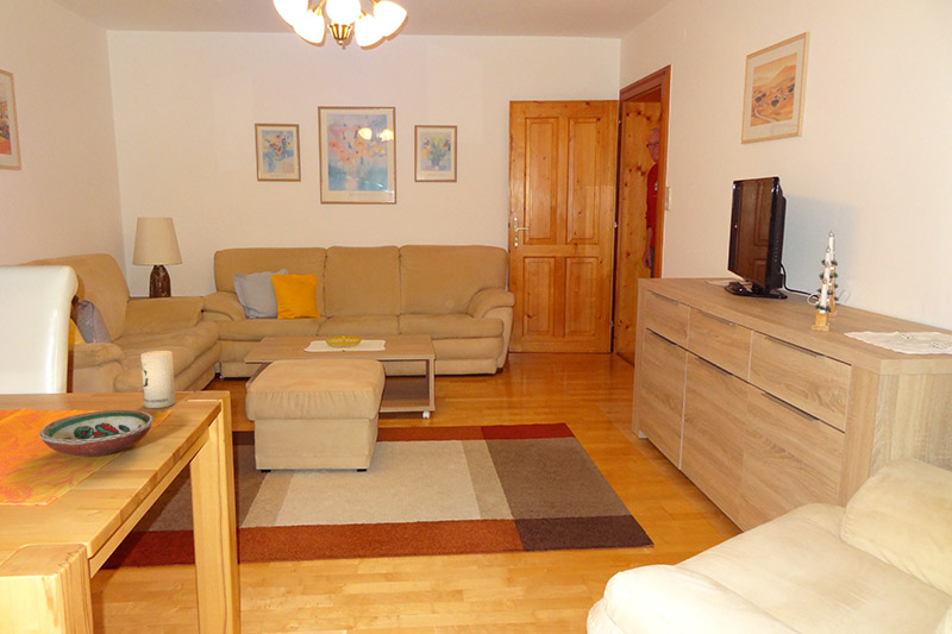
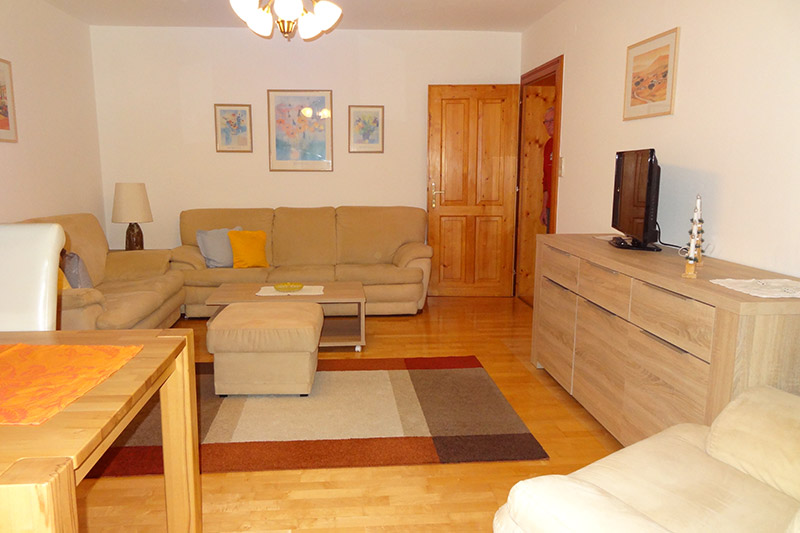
- decorative bowl [38,409,155,458]
- candle [139,350,176,409]
